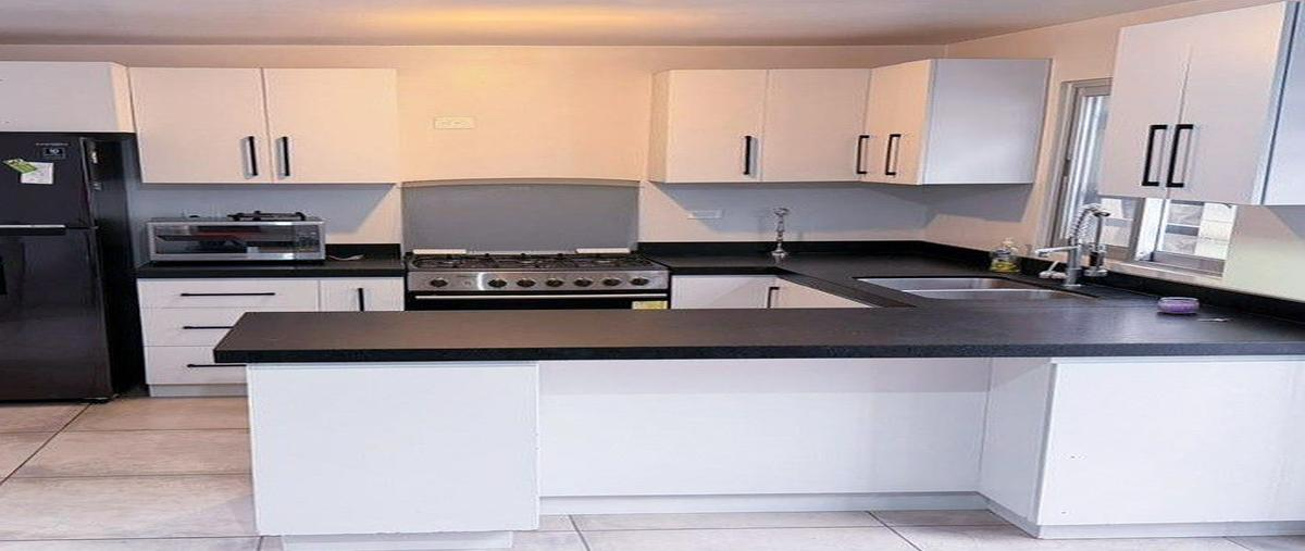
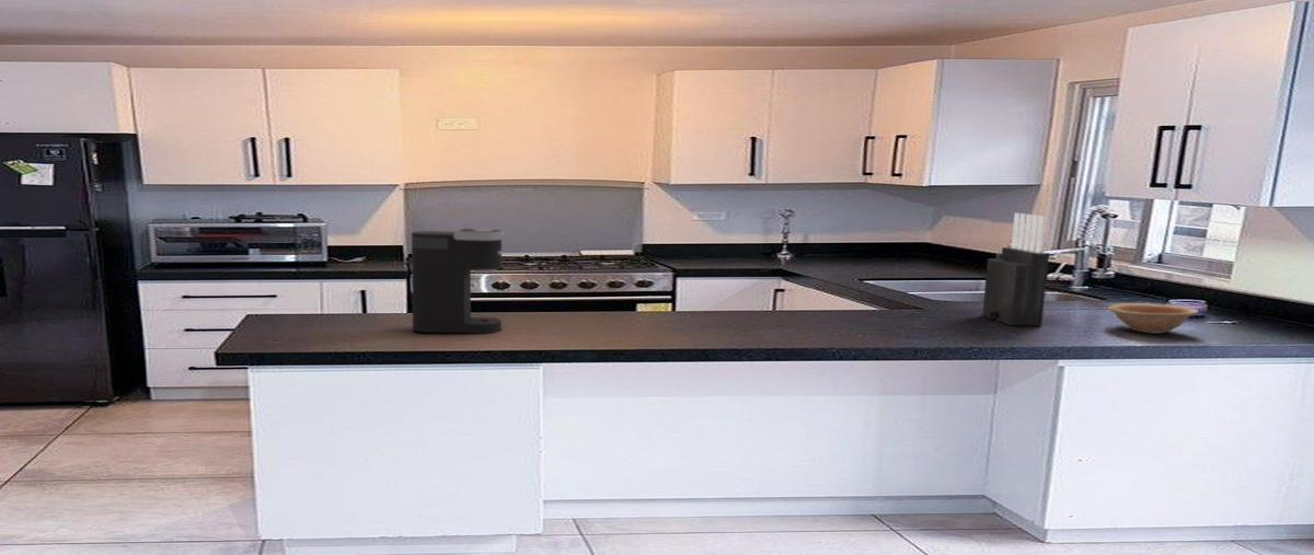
+ knife block [981,212,1050,327]
+ coffee maker [411,228,506,335]
+ bowl [1107,302,1199,335]
